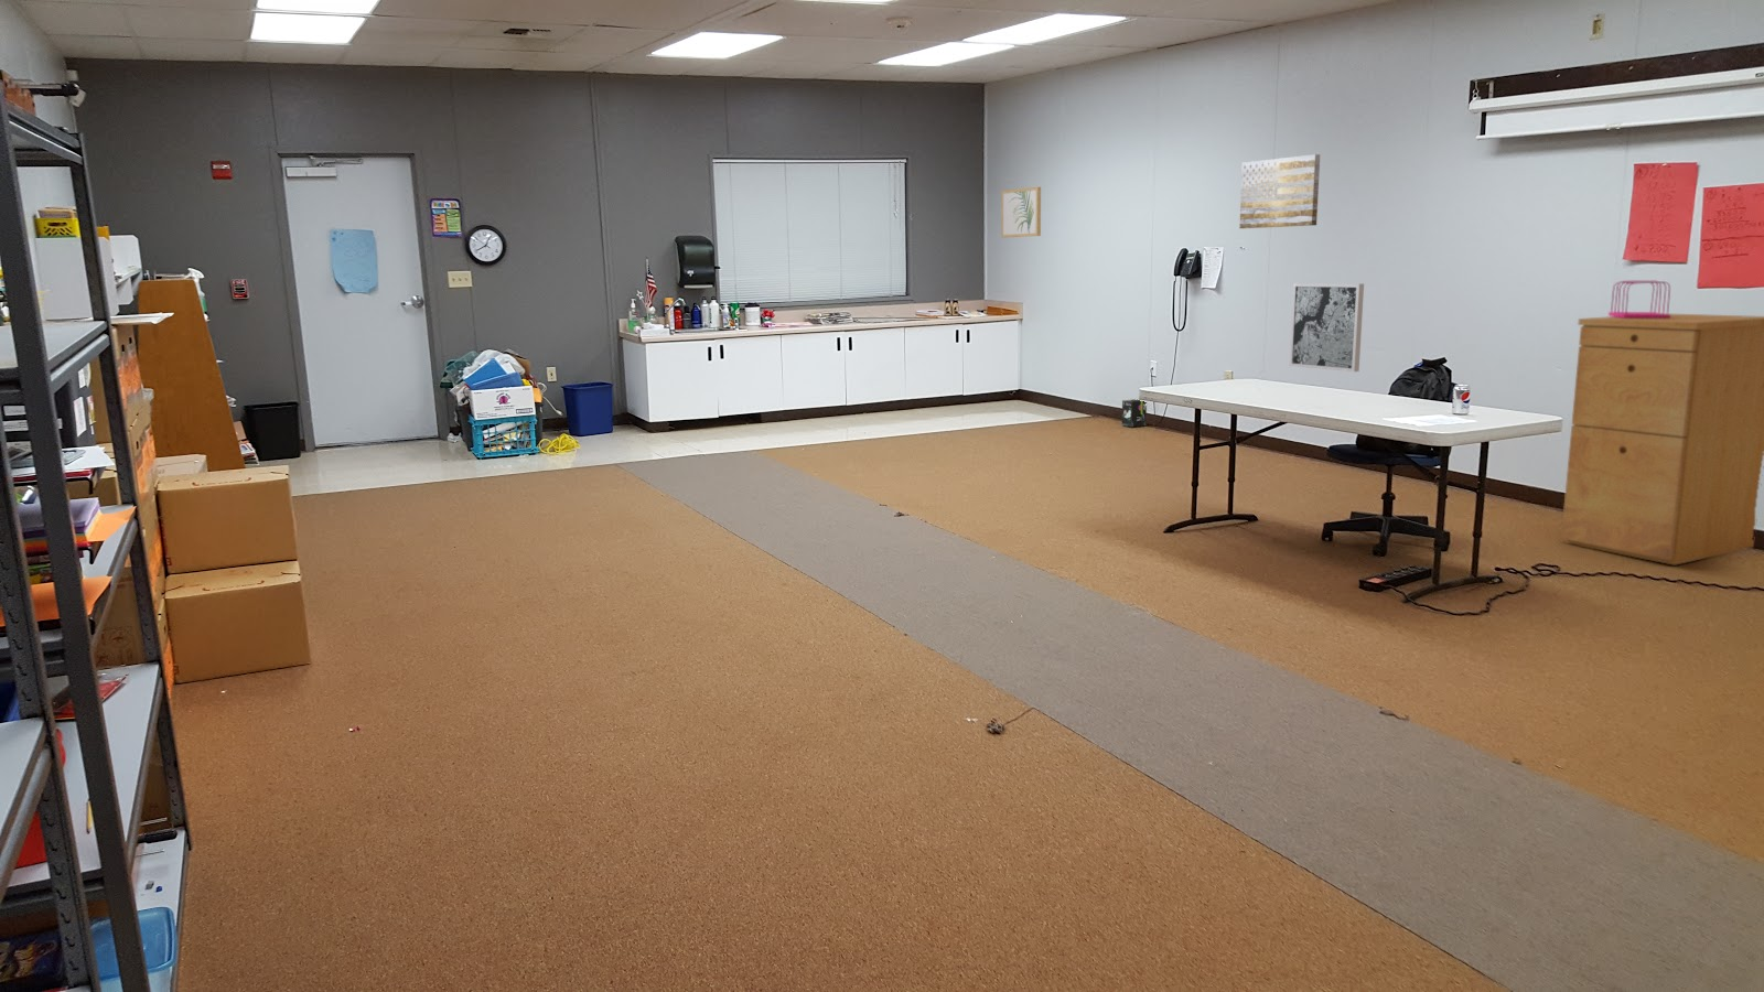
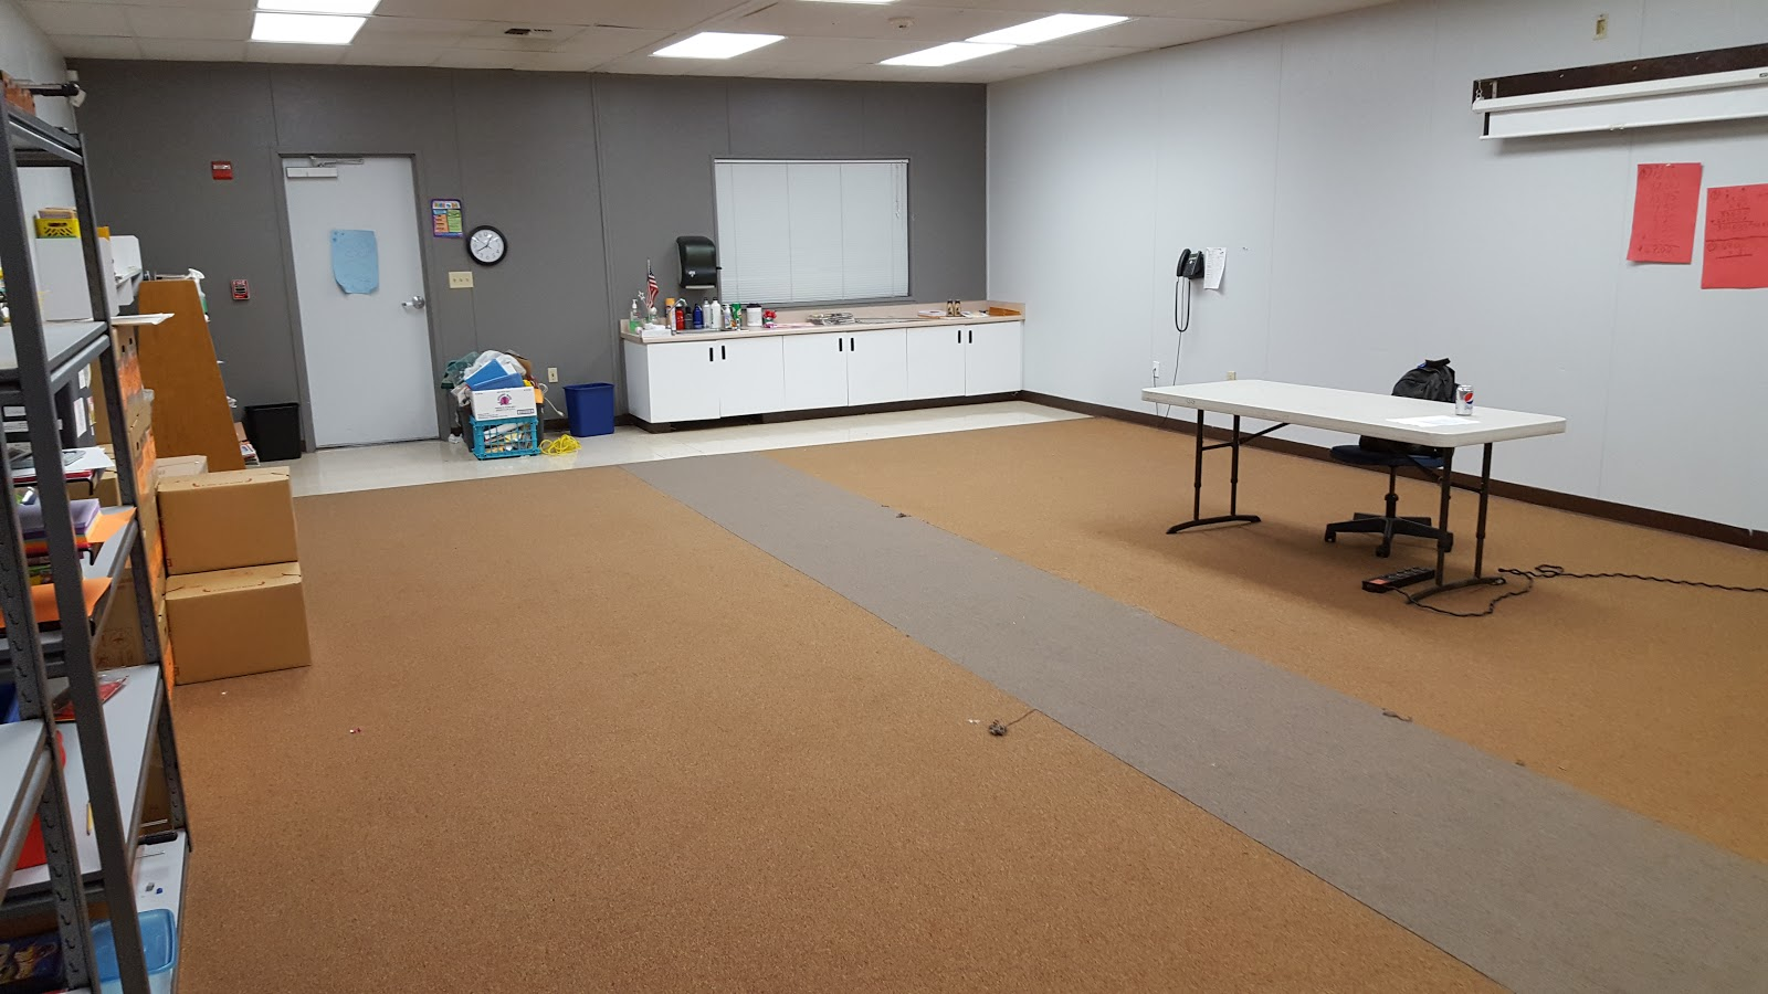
- wall art [1289,282,1365,373]
- file sorter [1608,280,1672,319]
- filing cabinet [1560,312,1764,567]
- wall art [1238,153,1321,229]
- wall art [1000,187,1042,239]
- box [1121,398,1147,428]
